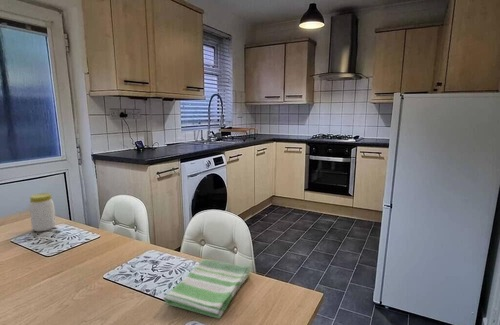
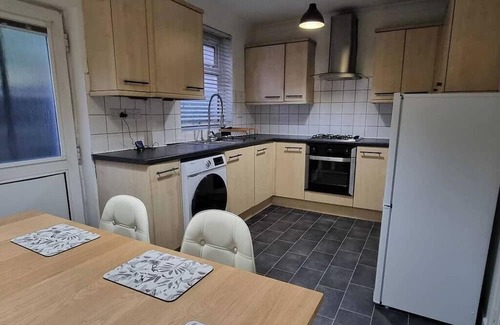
- dish towel [162,258,252,320]
- jar [28,192,57,232]
